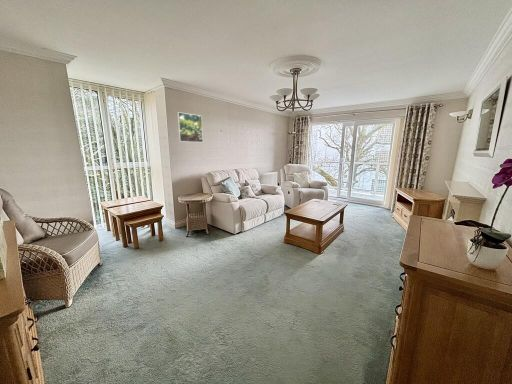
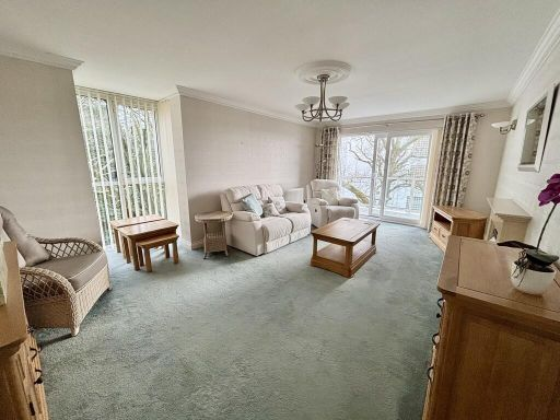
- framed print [176,111,204,143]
